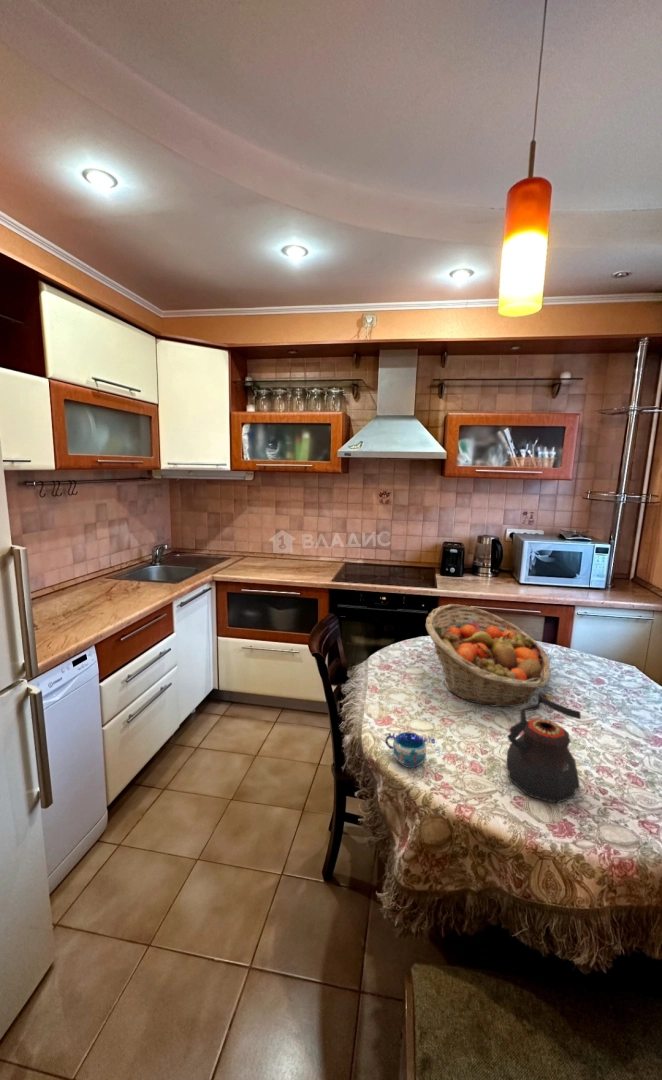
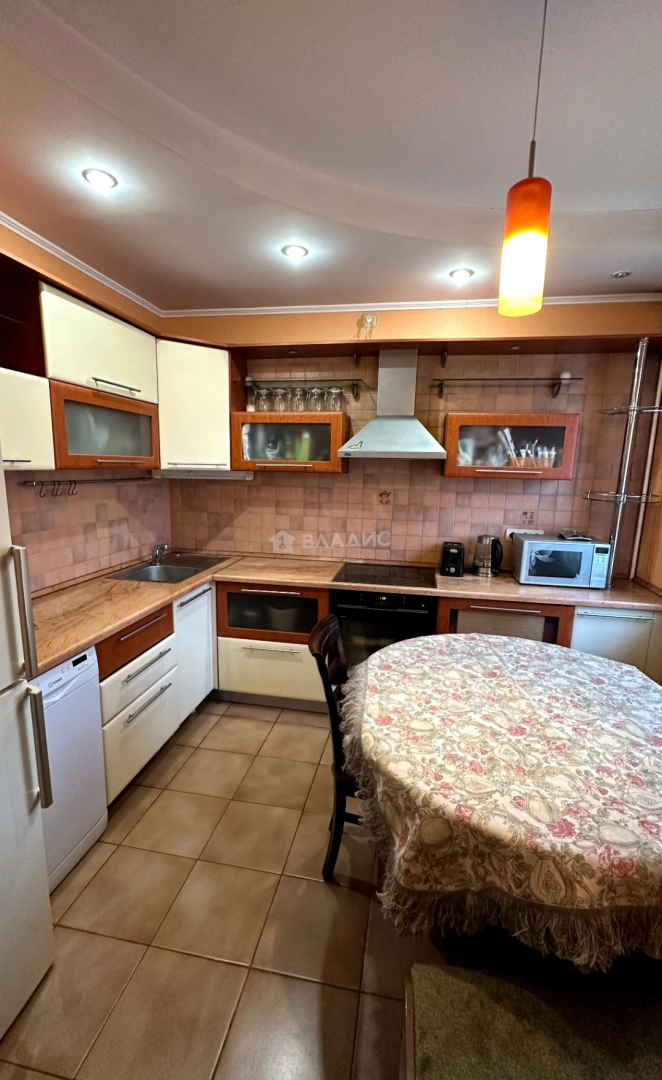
- teapot [506,691,582,804]
- mug [384,731,436,769]
- fruit basket [425,603,551,708]
